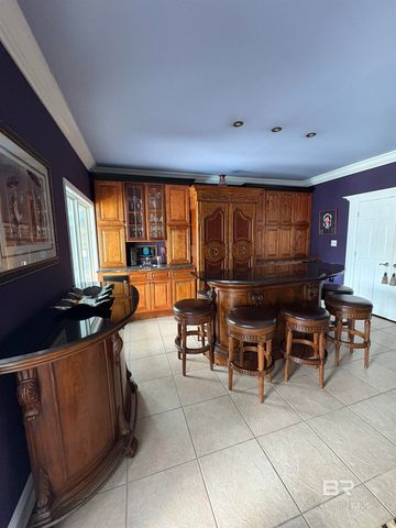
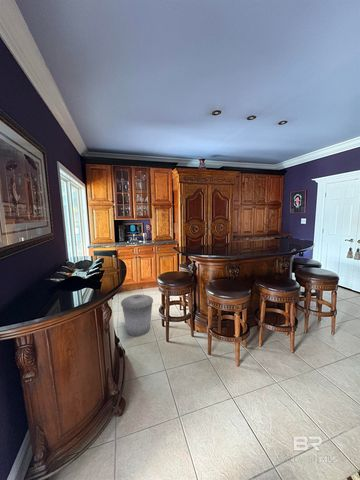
+ trash can [120,293,154,337]
